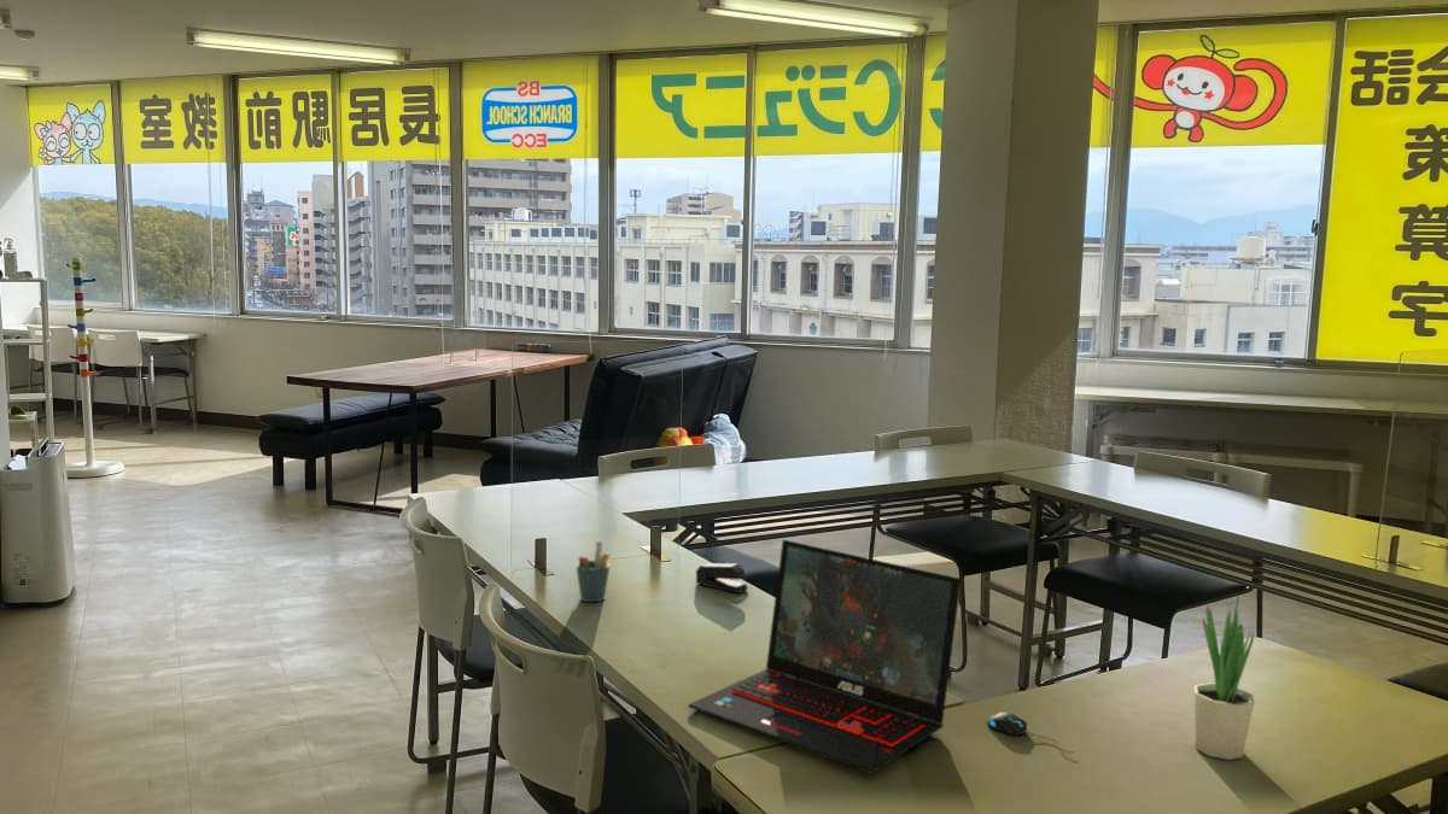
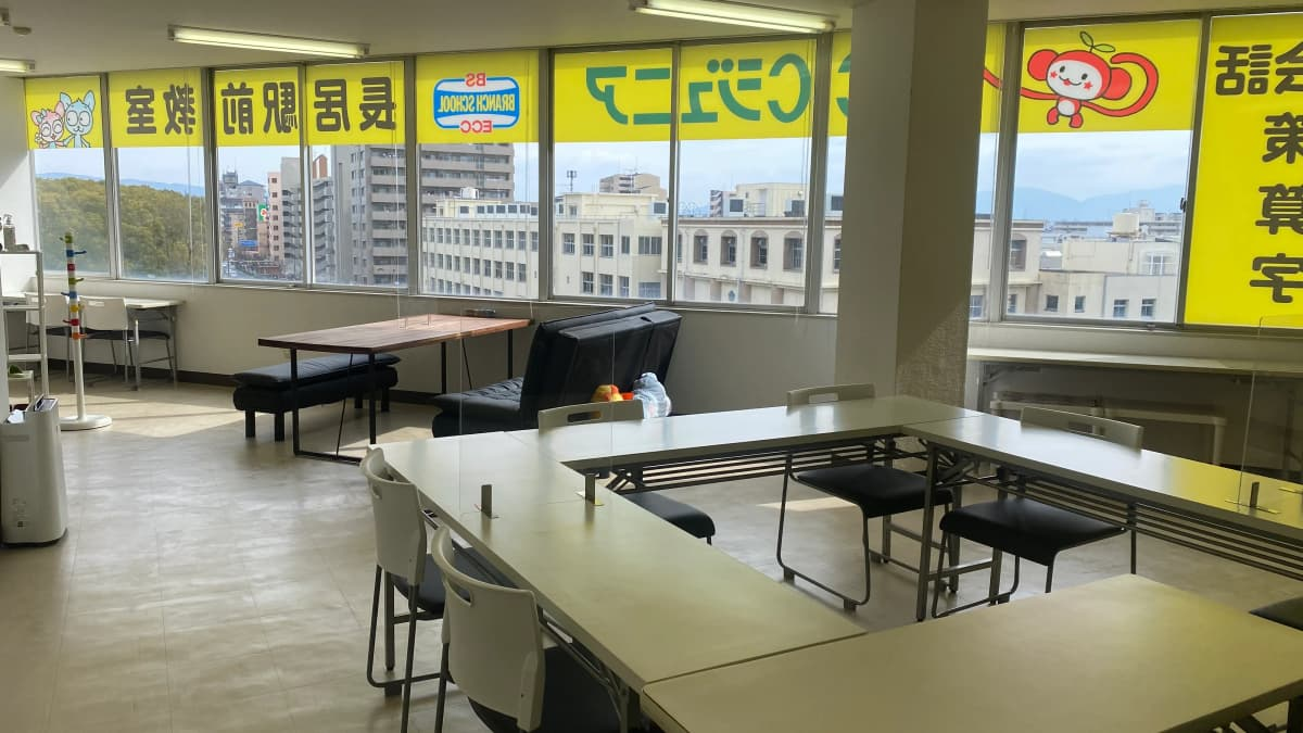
- laptop [688,538,963,775]
- potted plant [1193,596,1255,761]
- pen holder [574,540,611,603]
- stapler [695,562,749,595]
- mouse [986,711,1074,754]
